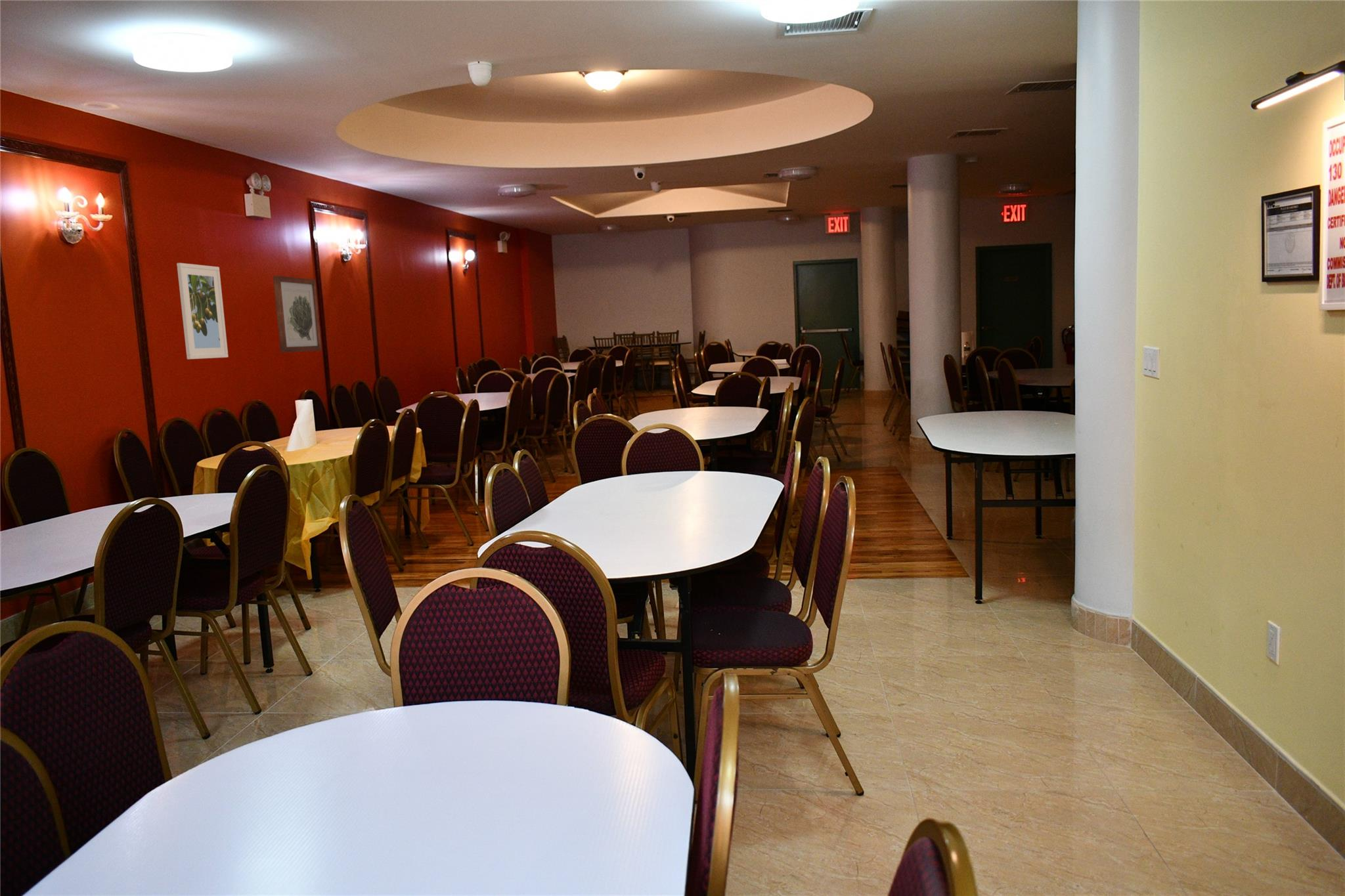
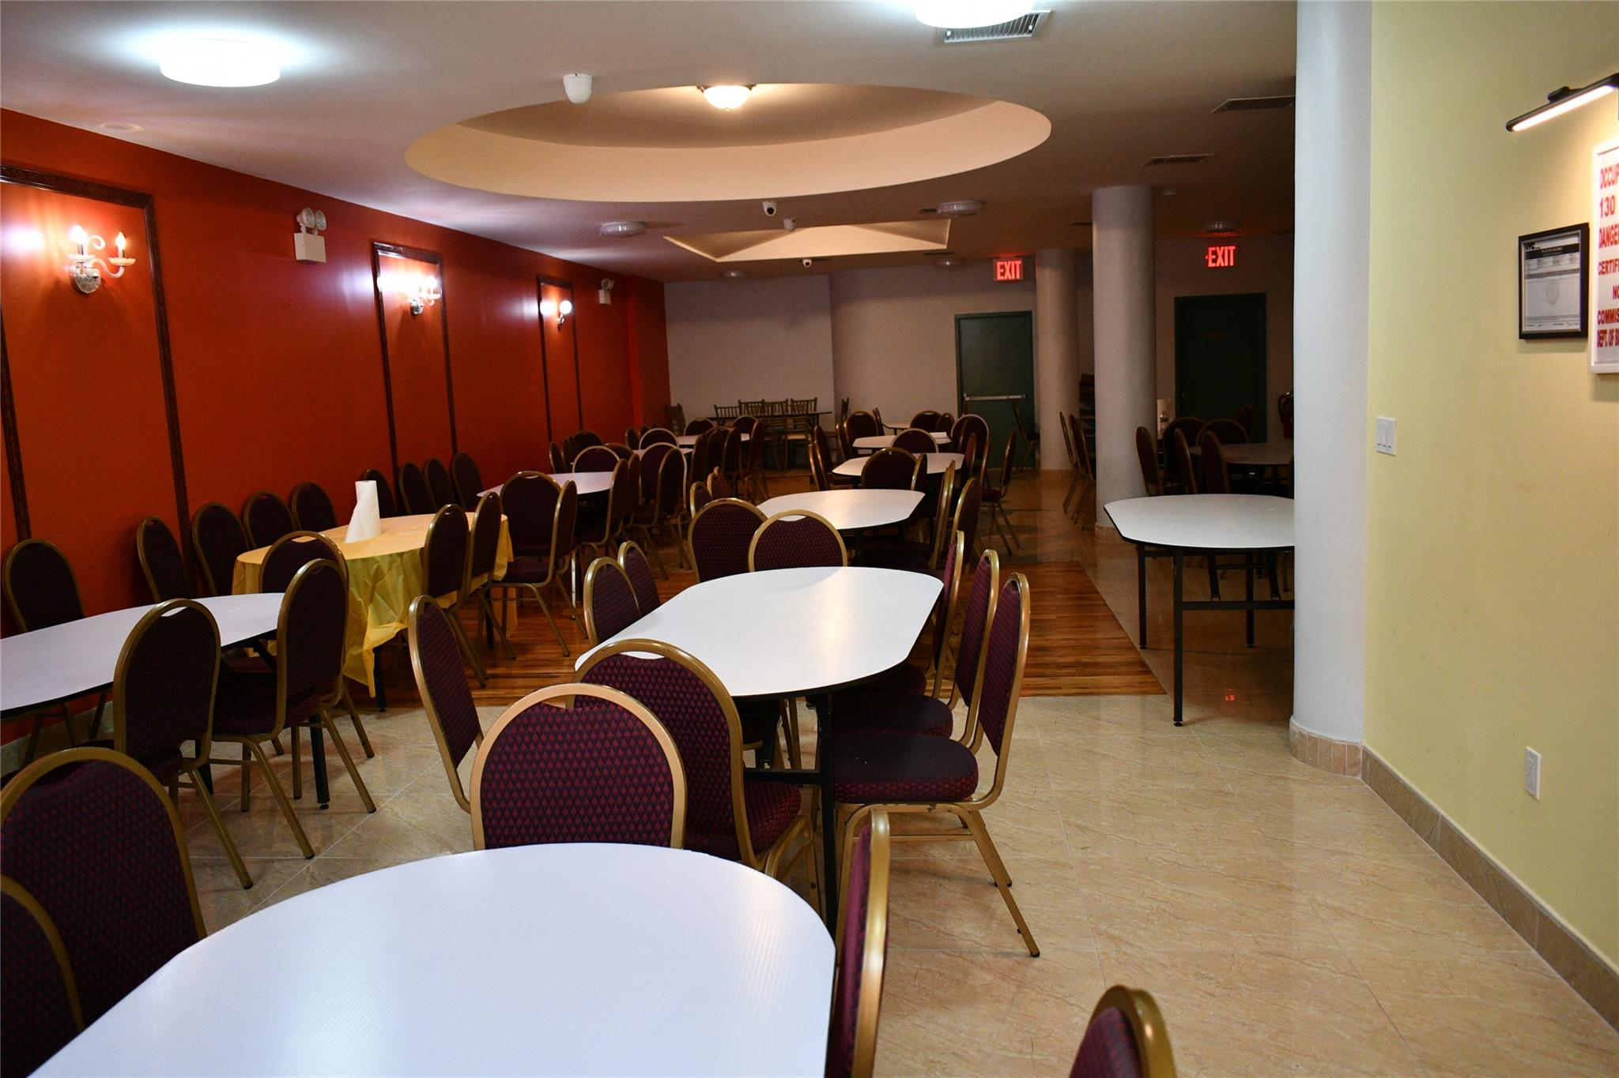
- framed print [176,263,229,360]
- wall art [273,275,322,353]
